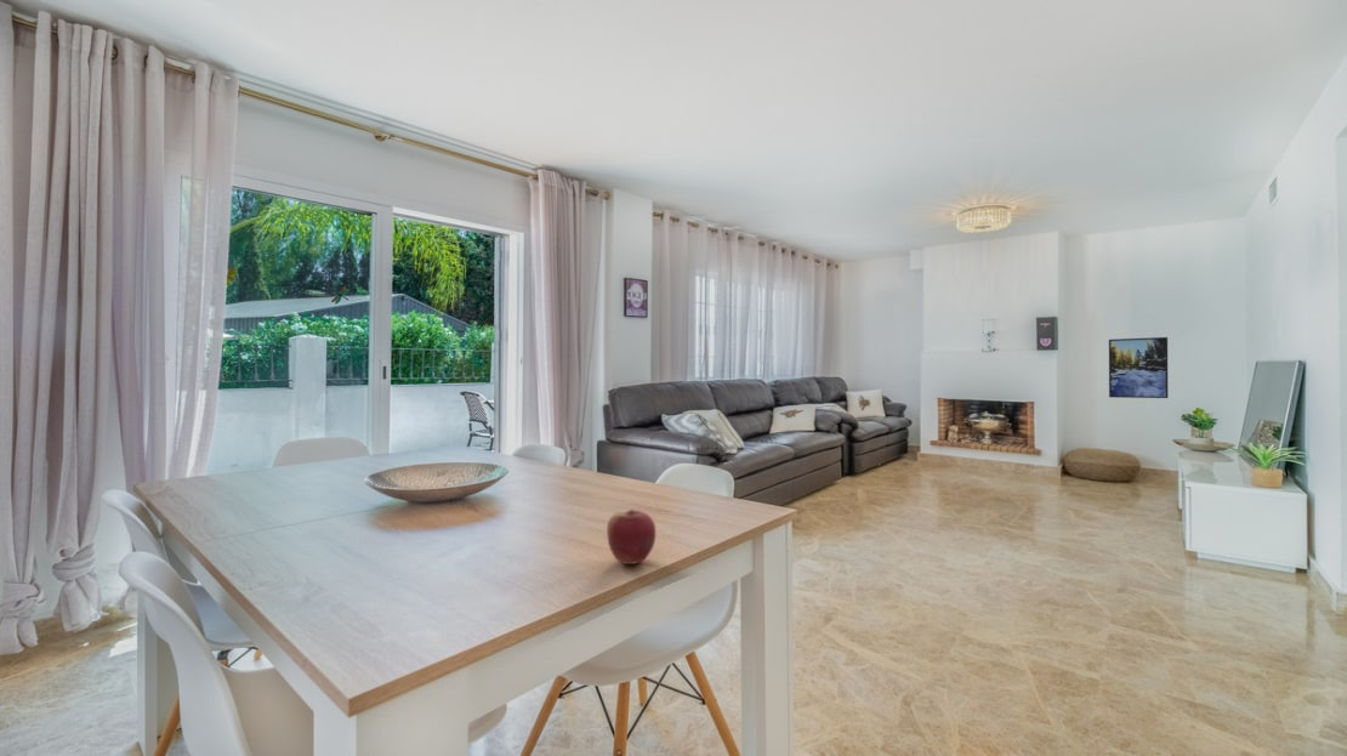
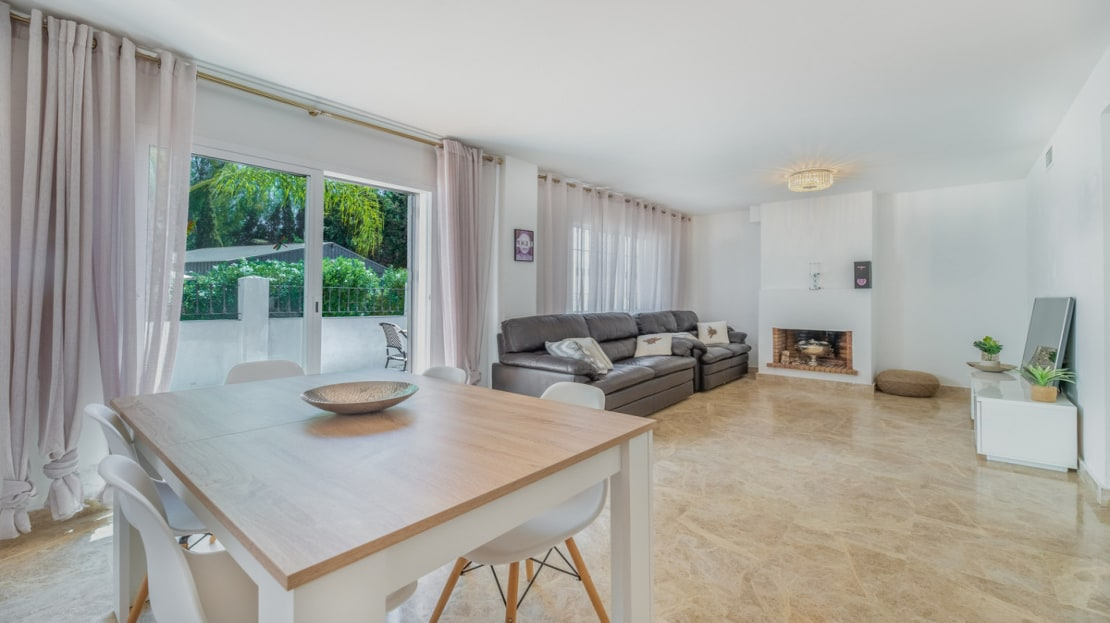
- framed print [1108,336,1169,399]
- apple [606,508,657,565]
